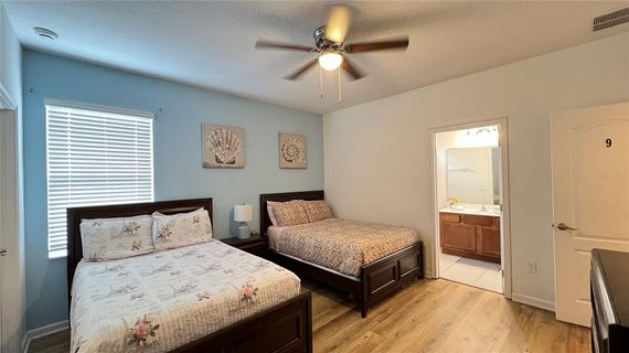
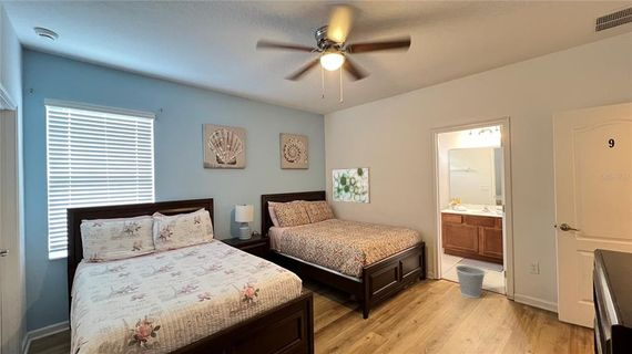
+ wastebasket [455,264,486,300]
+ wall art [330,166,371,205]
